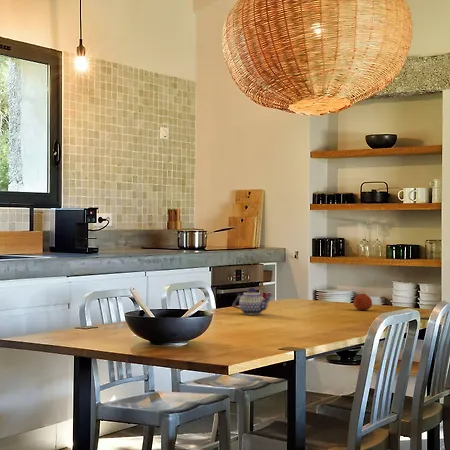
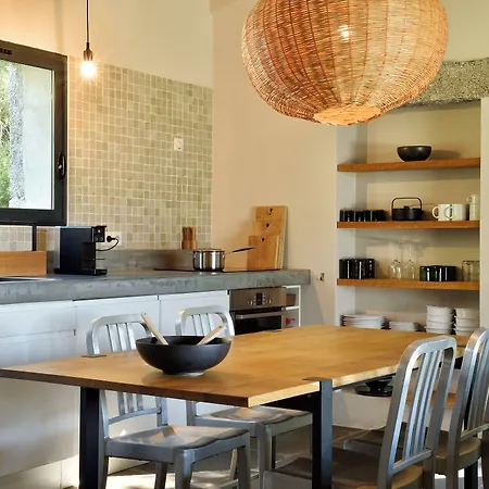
- fruit [352,293,373,311]
- teapot [232,287,273,316]
